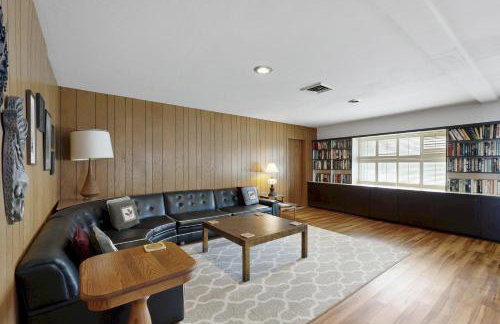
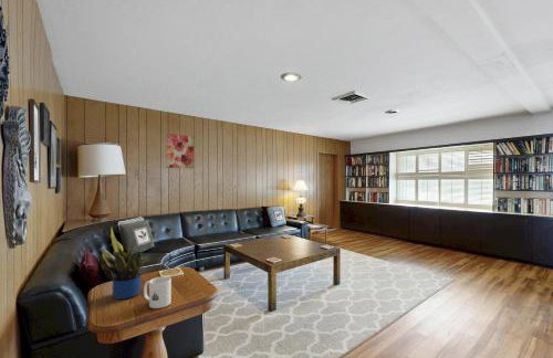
+ potted plant [100,225,145,301]
+ mug [143,275,173,309]
+ wall art [165,133,195,170]
